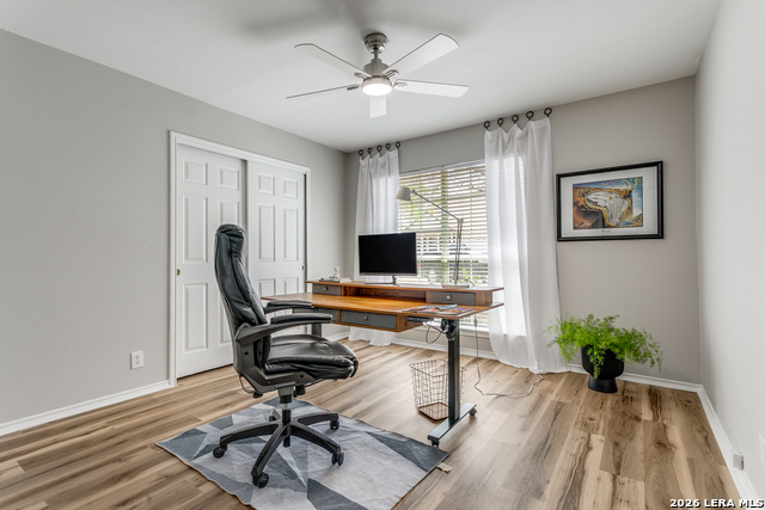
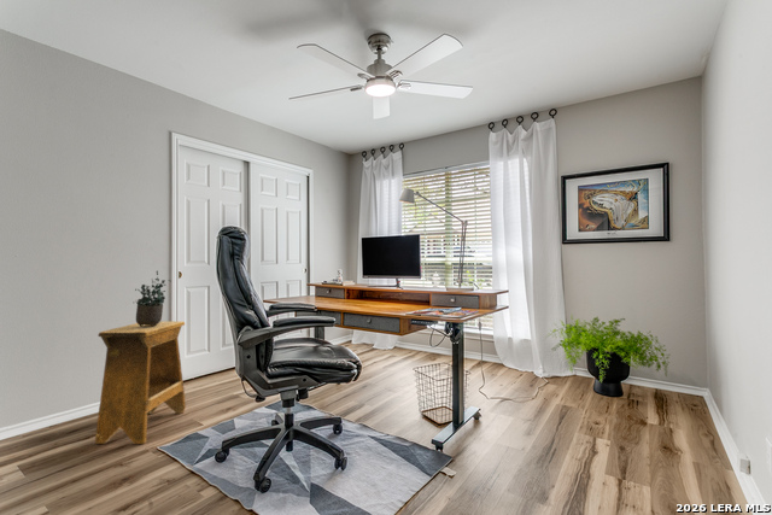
+ potted plant [134,270,172,327]
+ stool [94,321,187,445]
